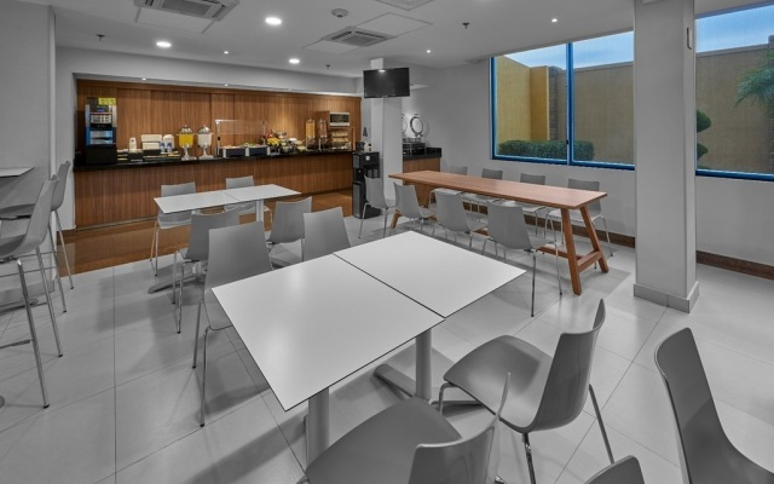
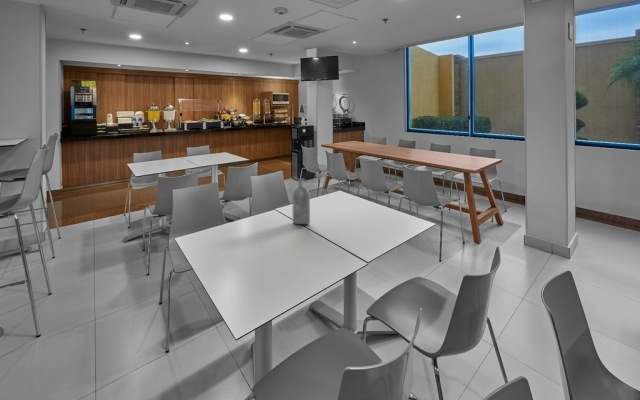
+ bottle [291,178,311,225]
